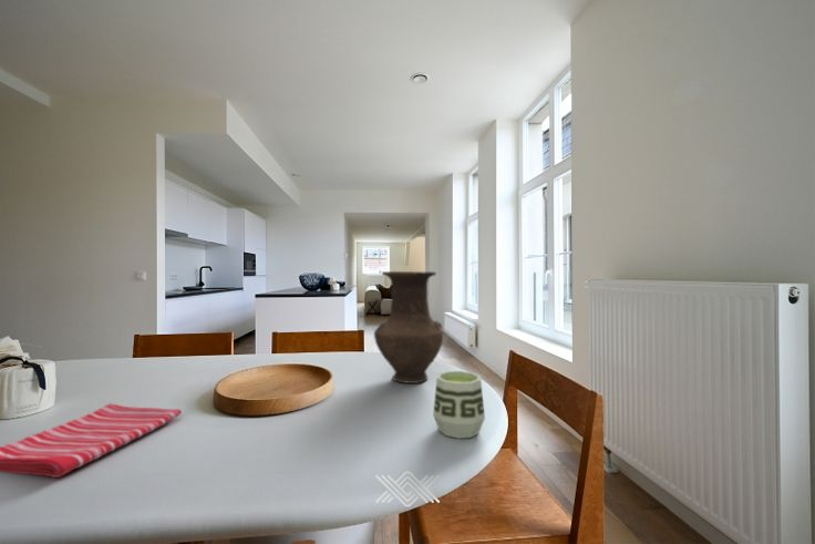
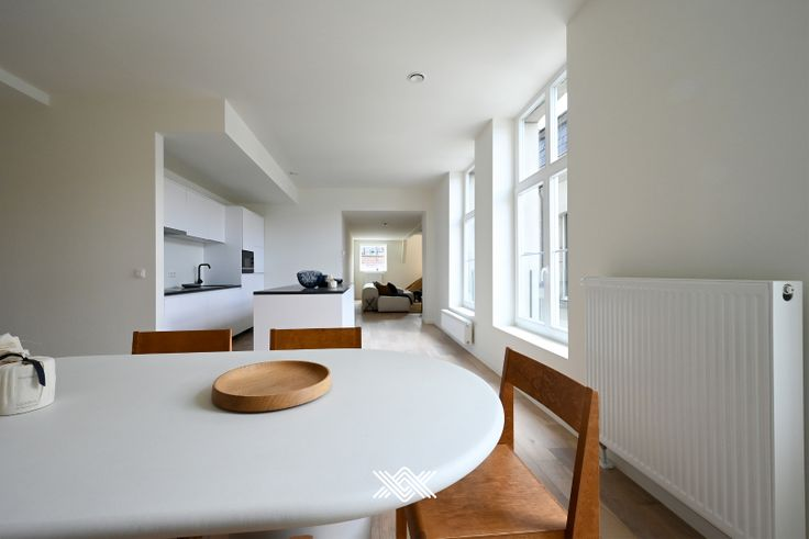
- vase [373,270,444,384]
- dish towel [0,402,183,479]
- cup [432,370,486,440]
